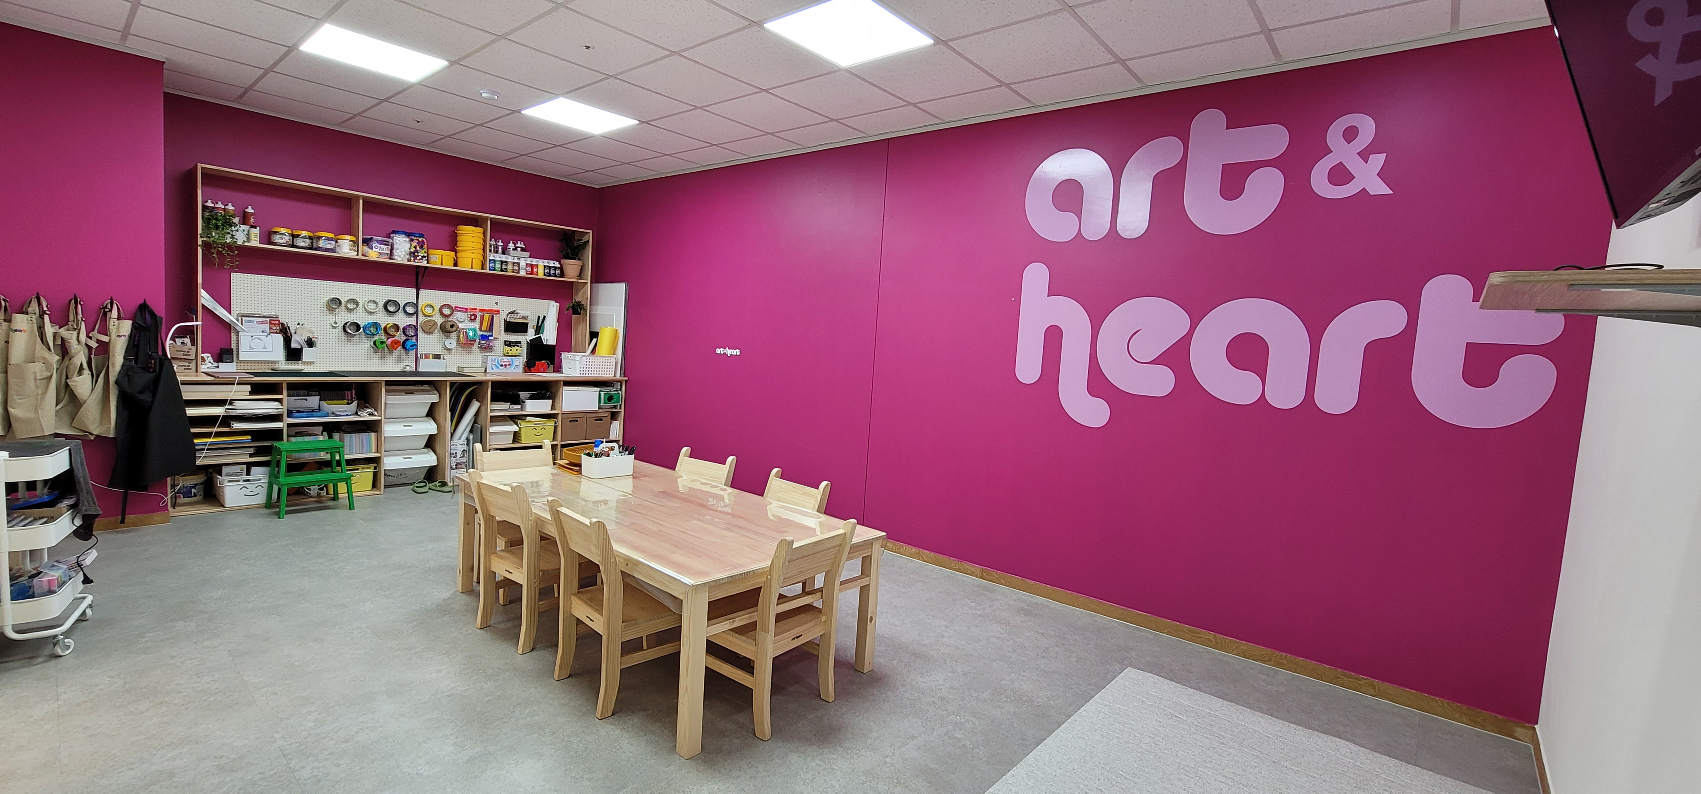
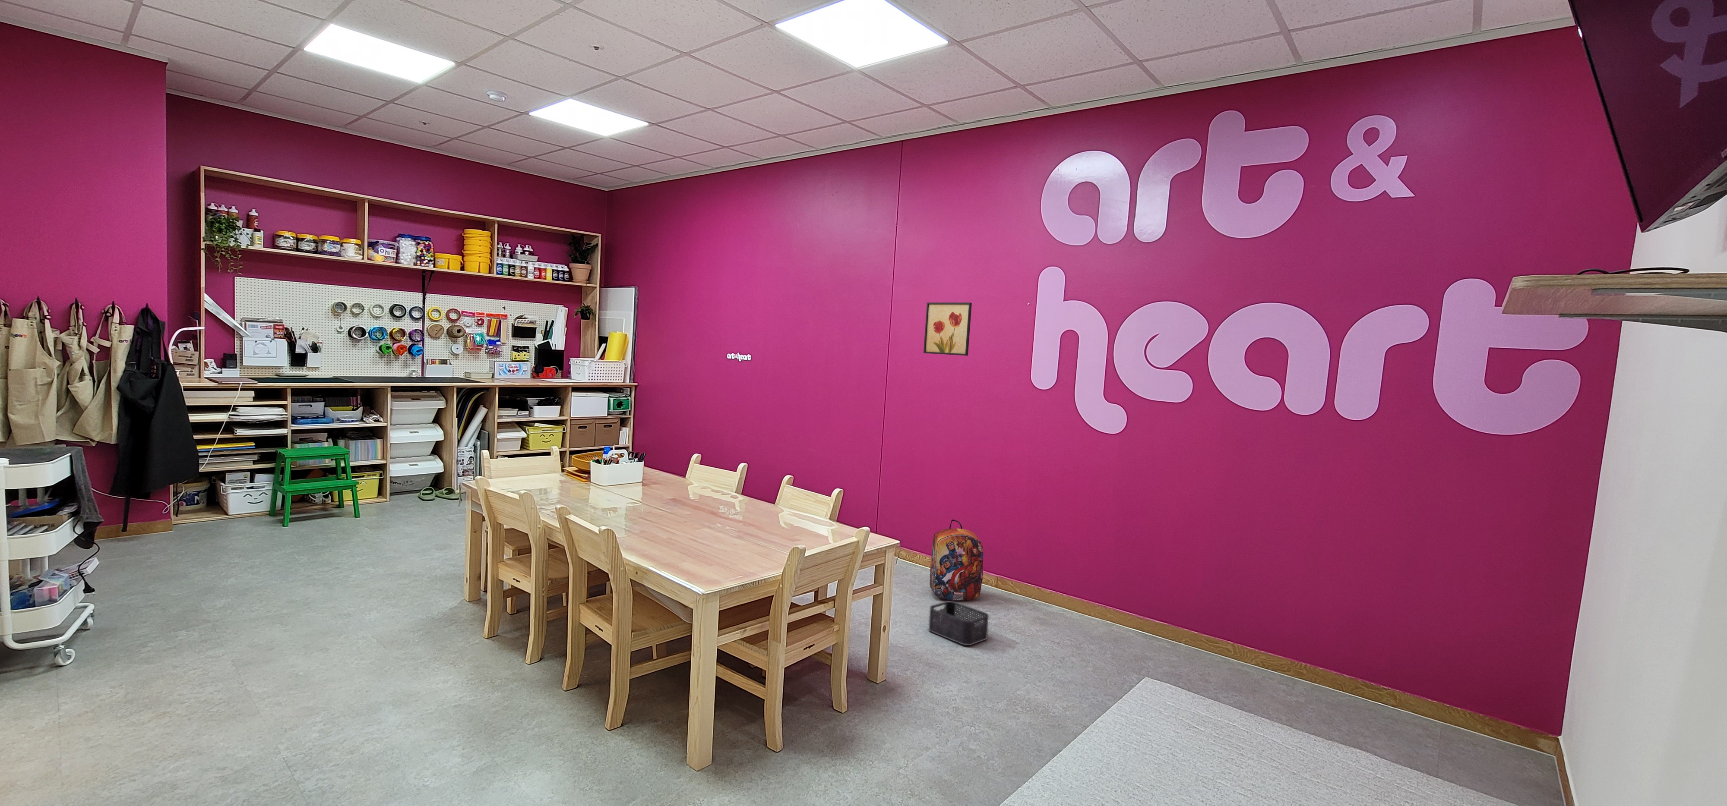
+ backpack [930,519,984,601]
+ wall art [923,302,973,356]
+ storage bin [928,600,989,646]
